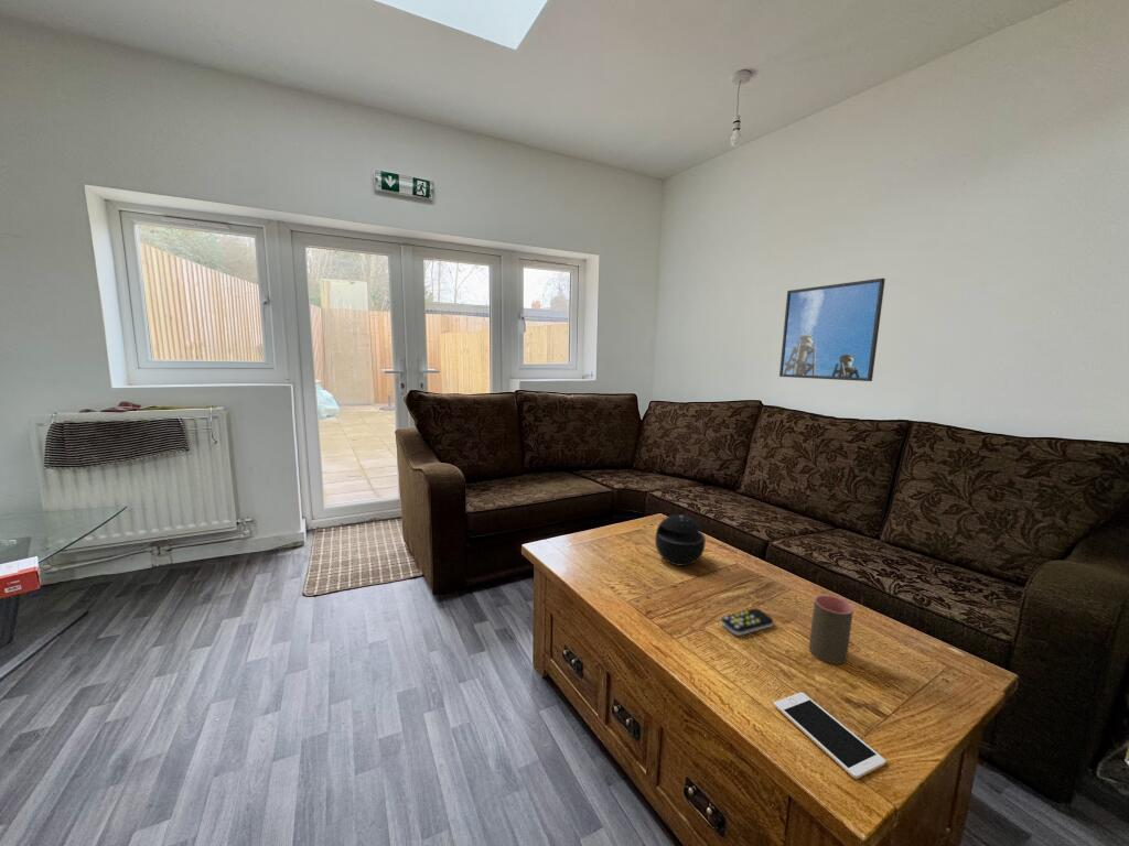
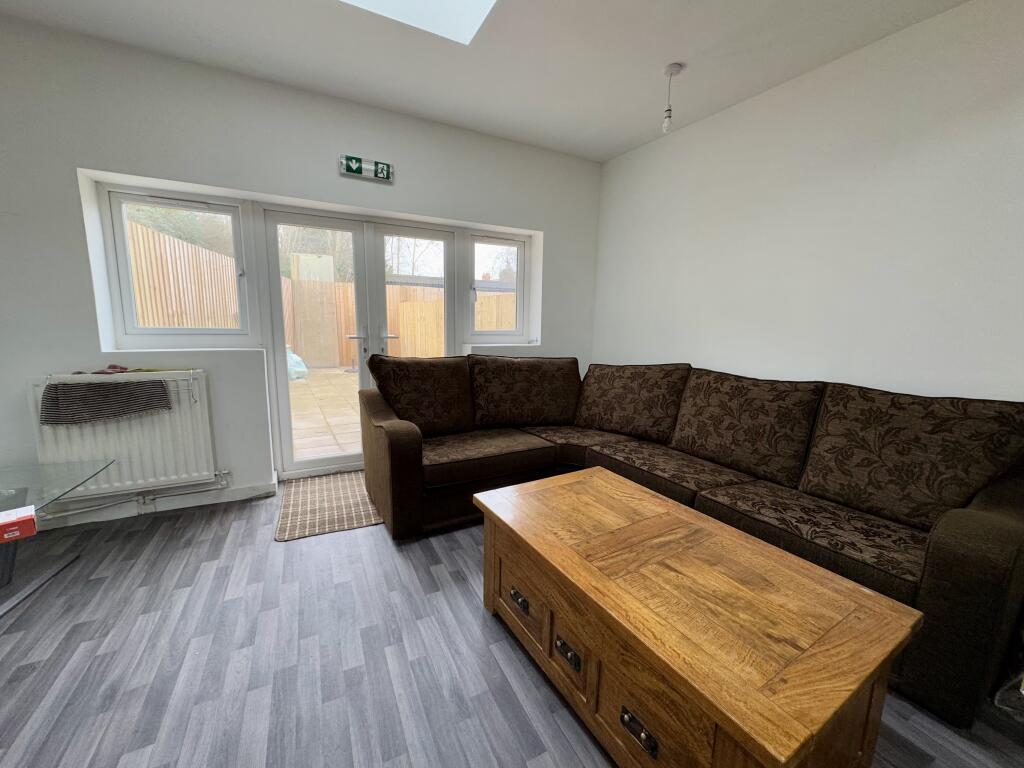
- cup [808,594,854,665]
- cell phone [773,692,886,780]
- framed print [778,276,886,382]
- speaker [654,513,707,567]
- remote control [720,607,775,637]
